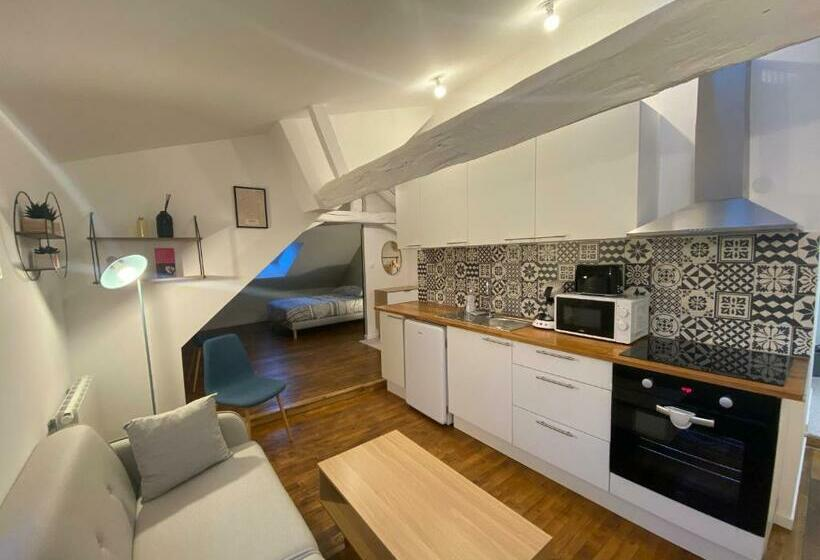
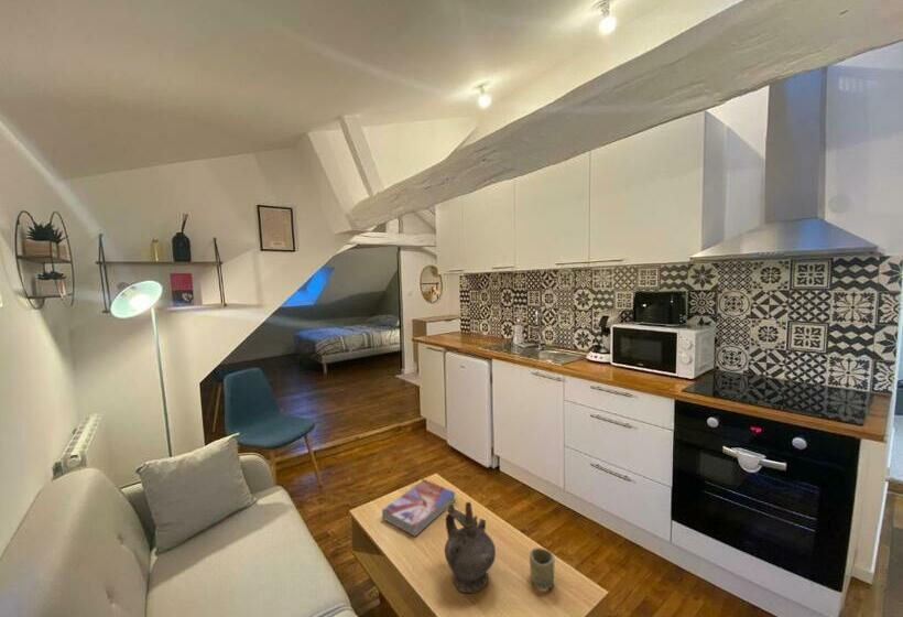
+ textbook [381,478,456,538]
+ cup [529,546,555,589]
+ ceremonial vessel [444,501,497,594]
